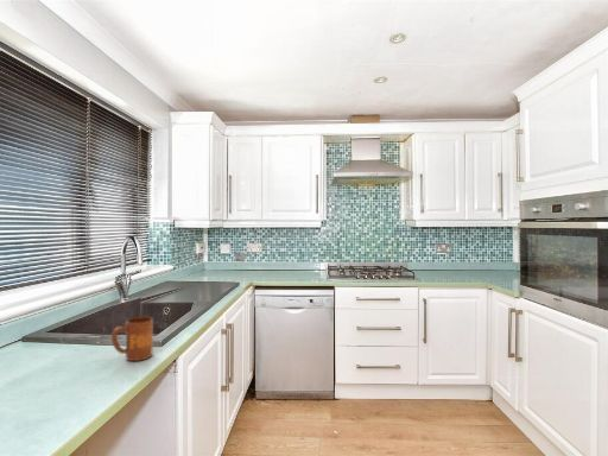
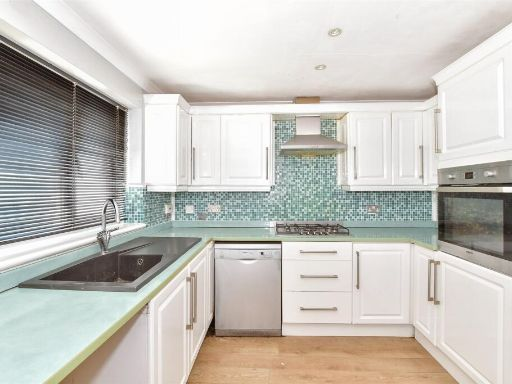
- mug [110,316,154,362]
